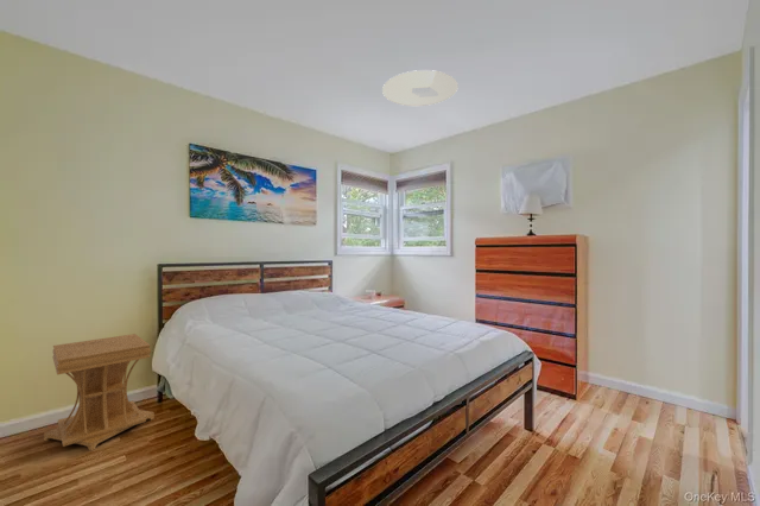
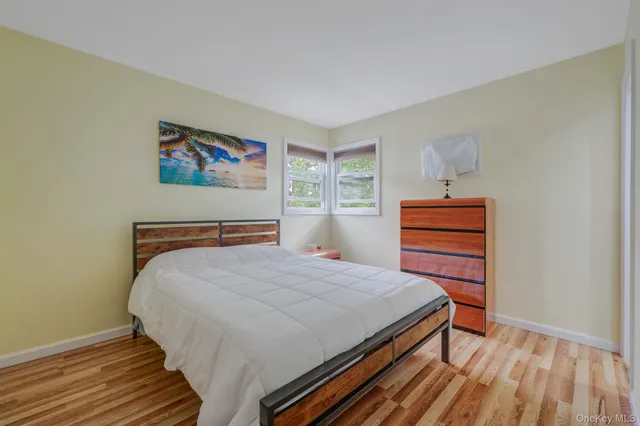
- side table [43,333,156,451]
- ceiling light [381,69,460,107]
